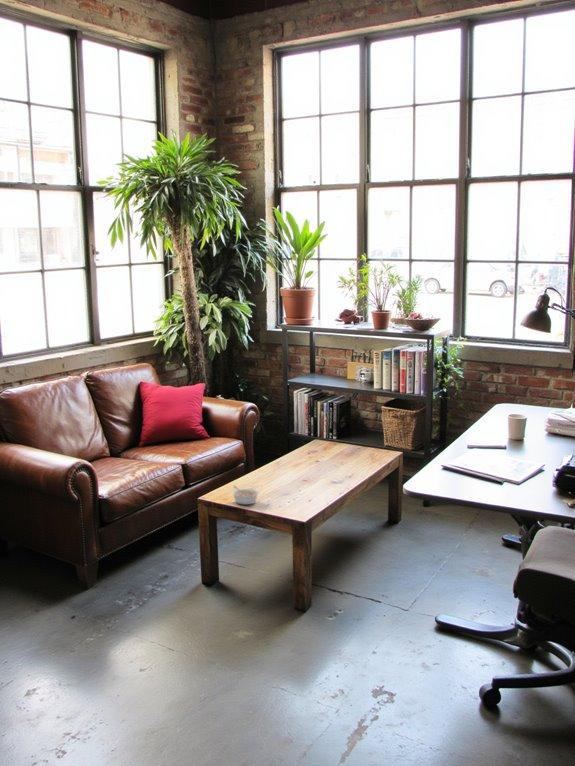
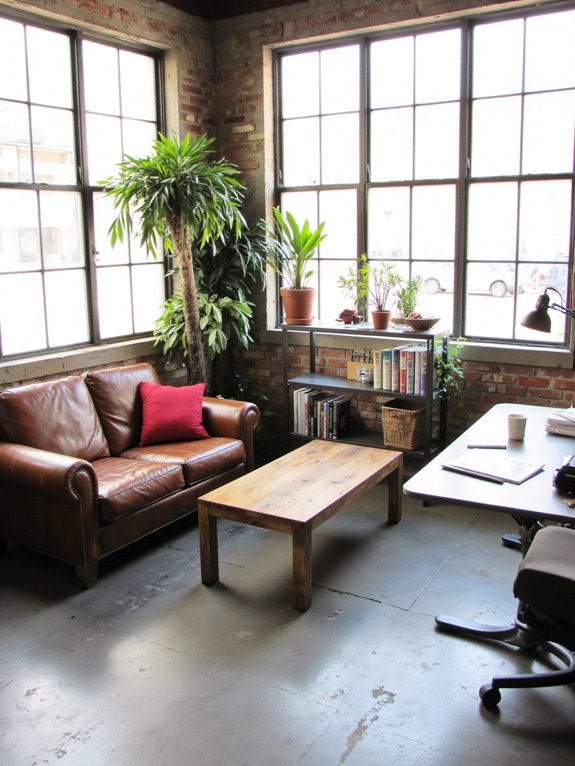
- legume [230,485,261,506]
